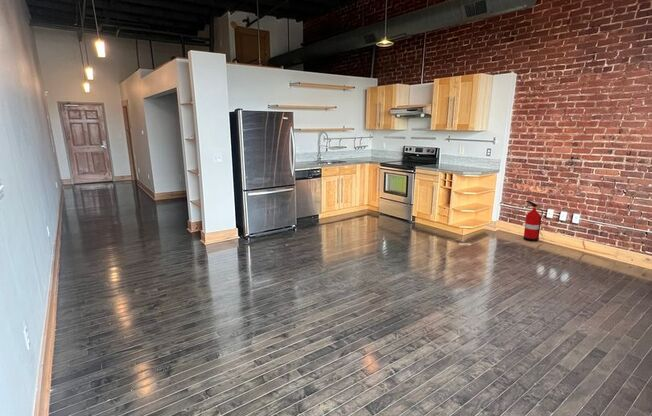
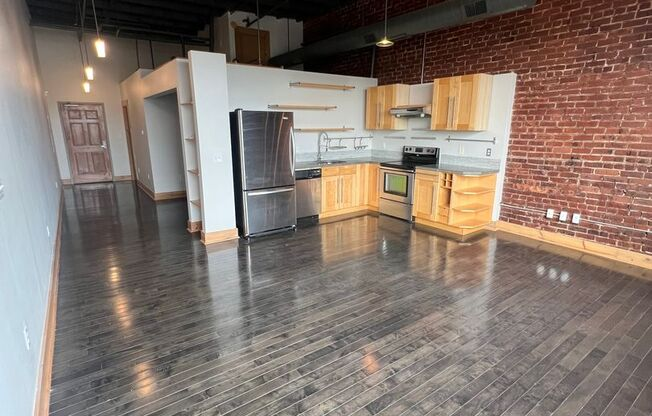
- fire extinguisher [522,200,544,242]
